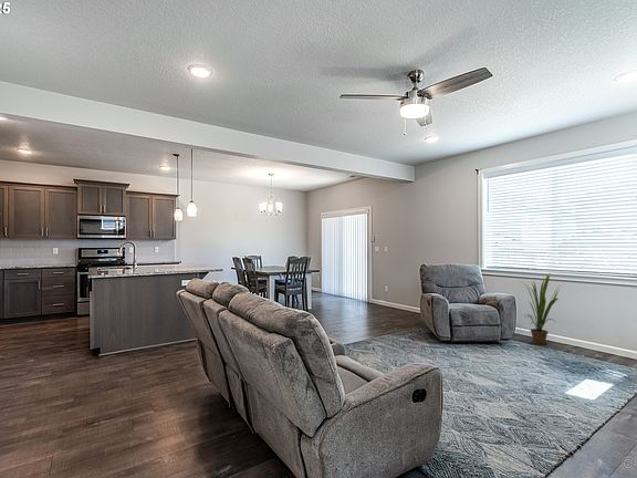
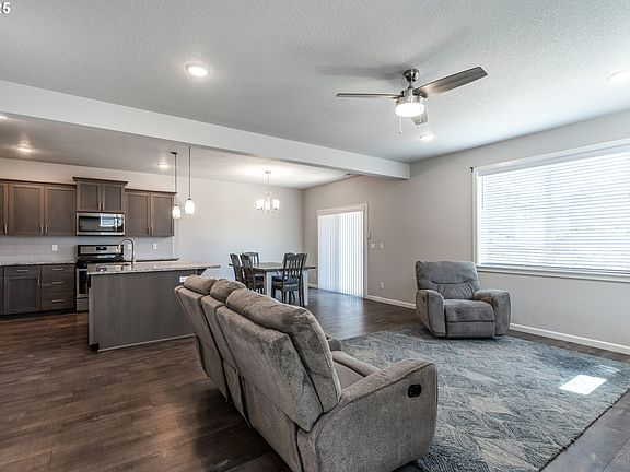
- house plant [519,272,561,346]
